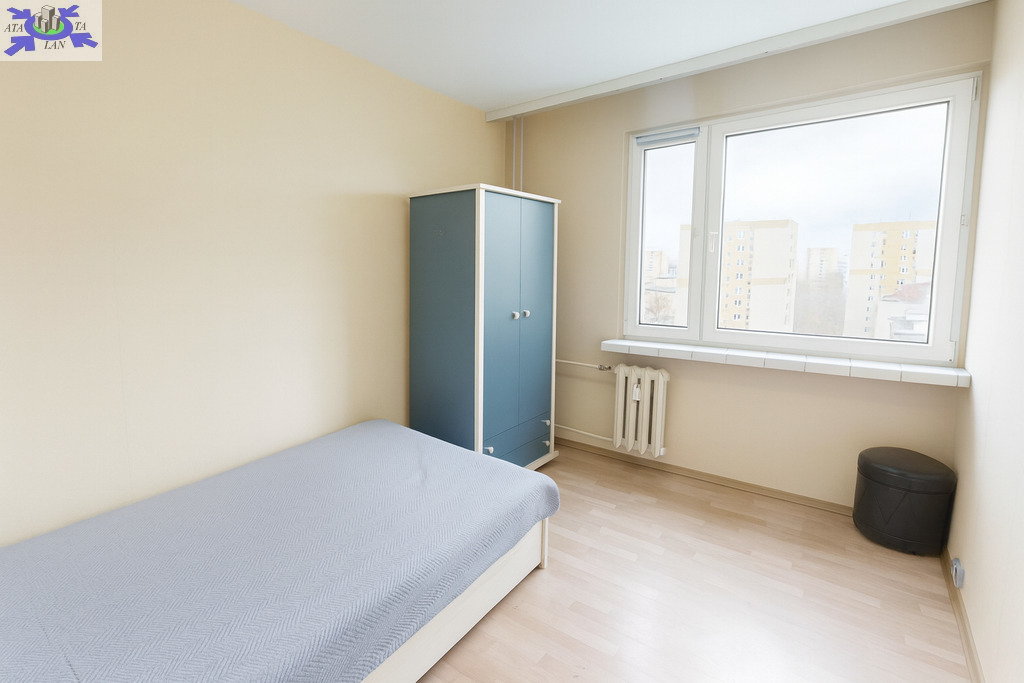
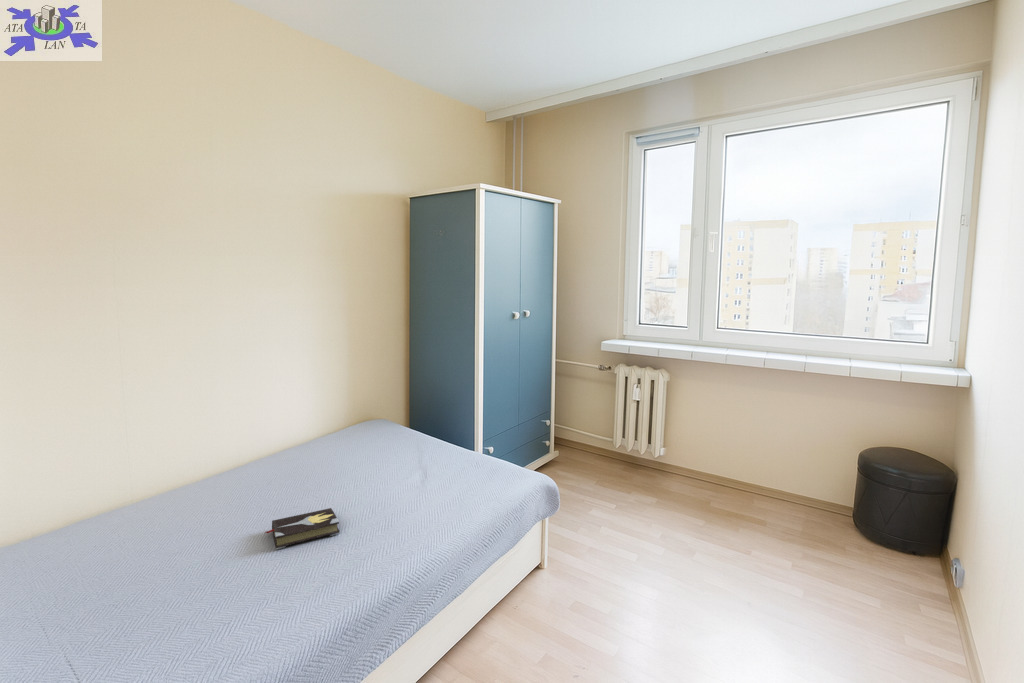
+ hardback book [263,507,341,550]
